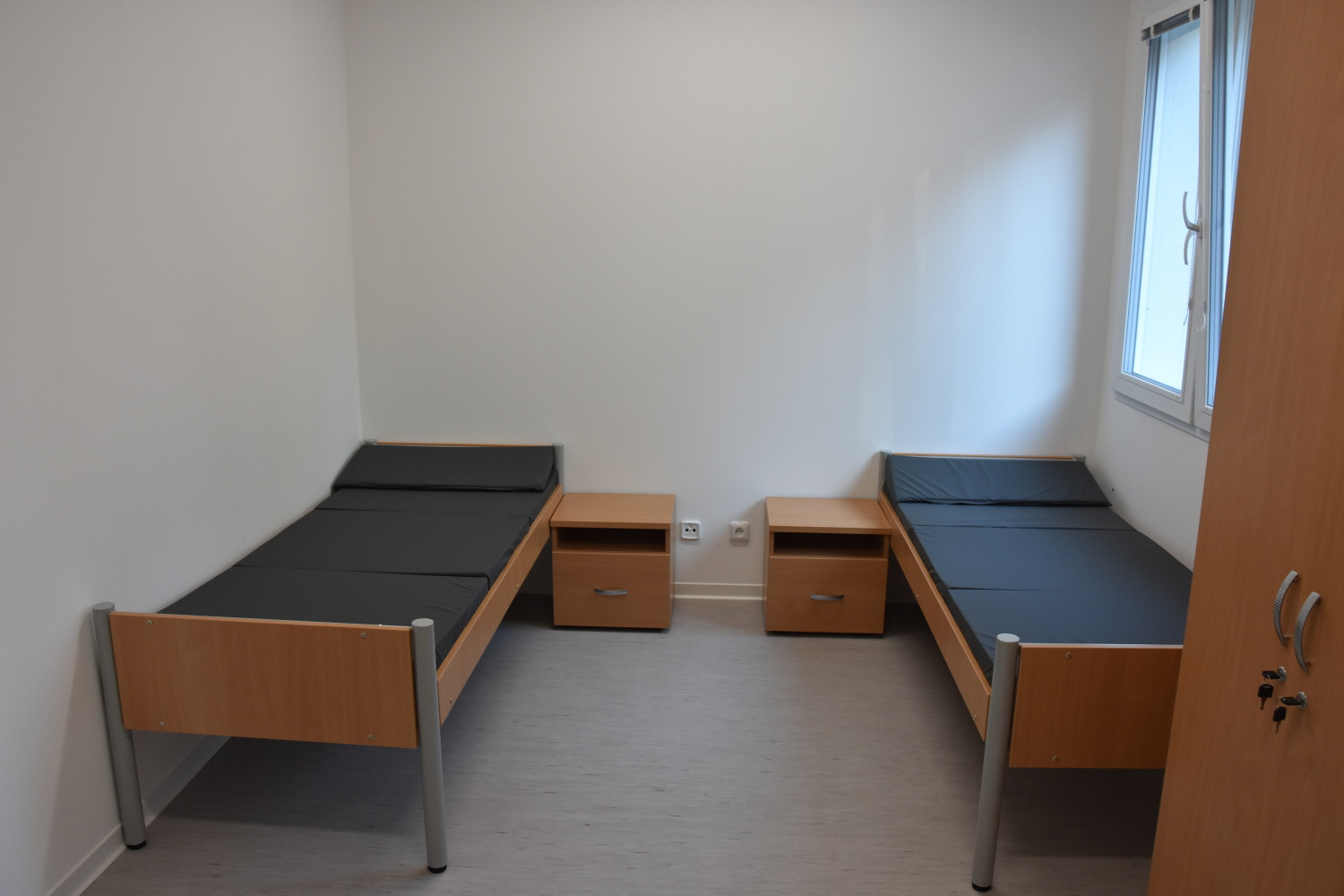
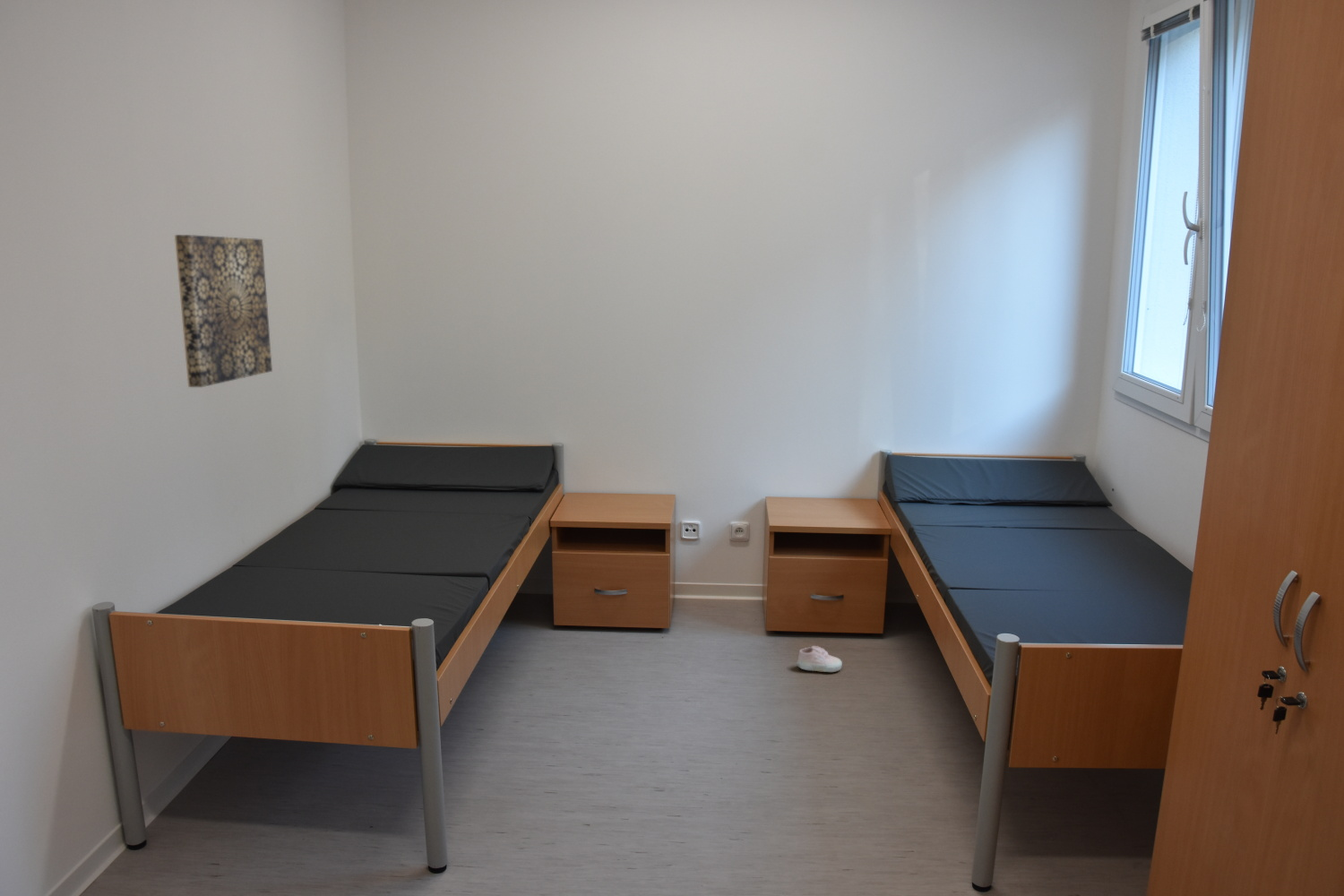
+ shoe [797,645,843,673]
+ wall art [174,234,273,388]
